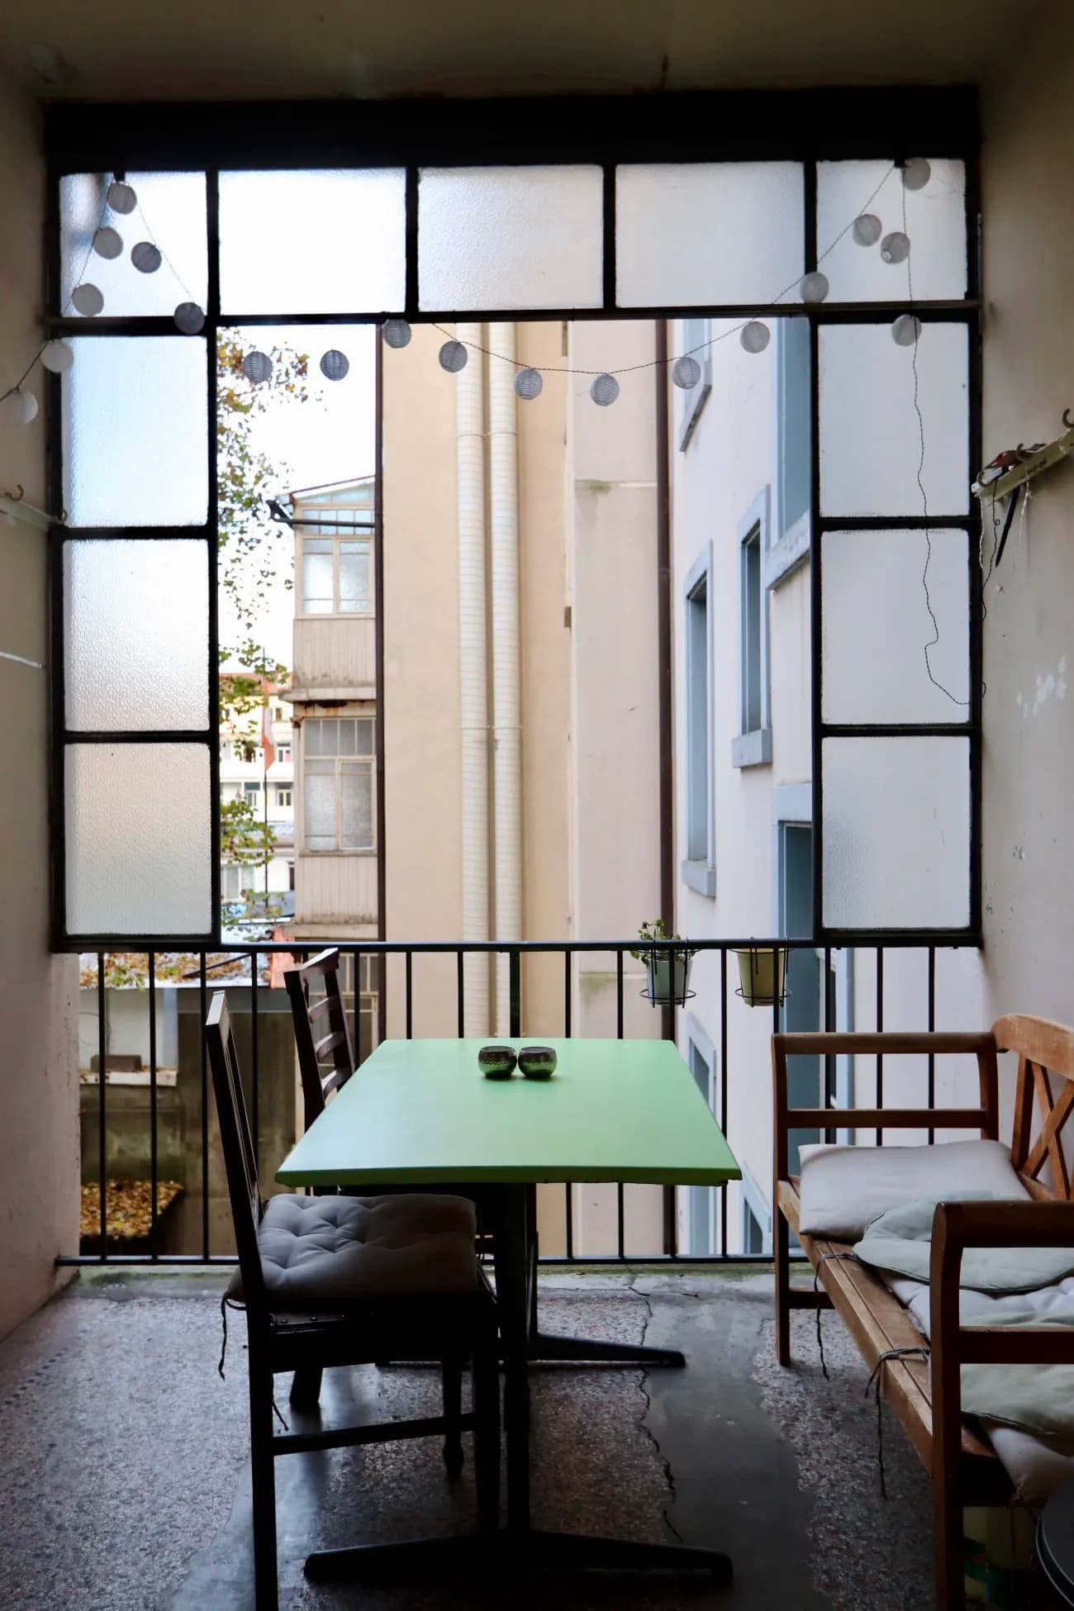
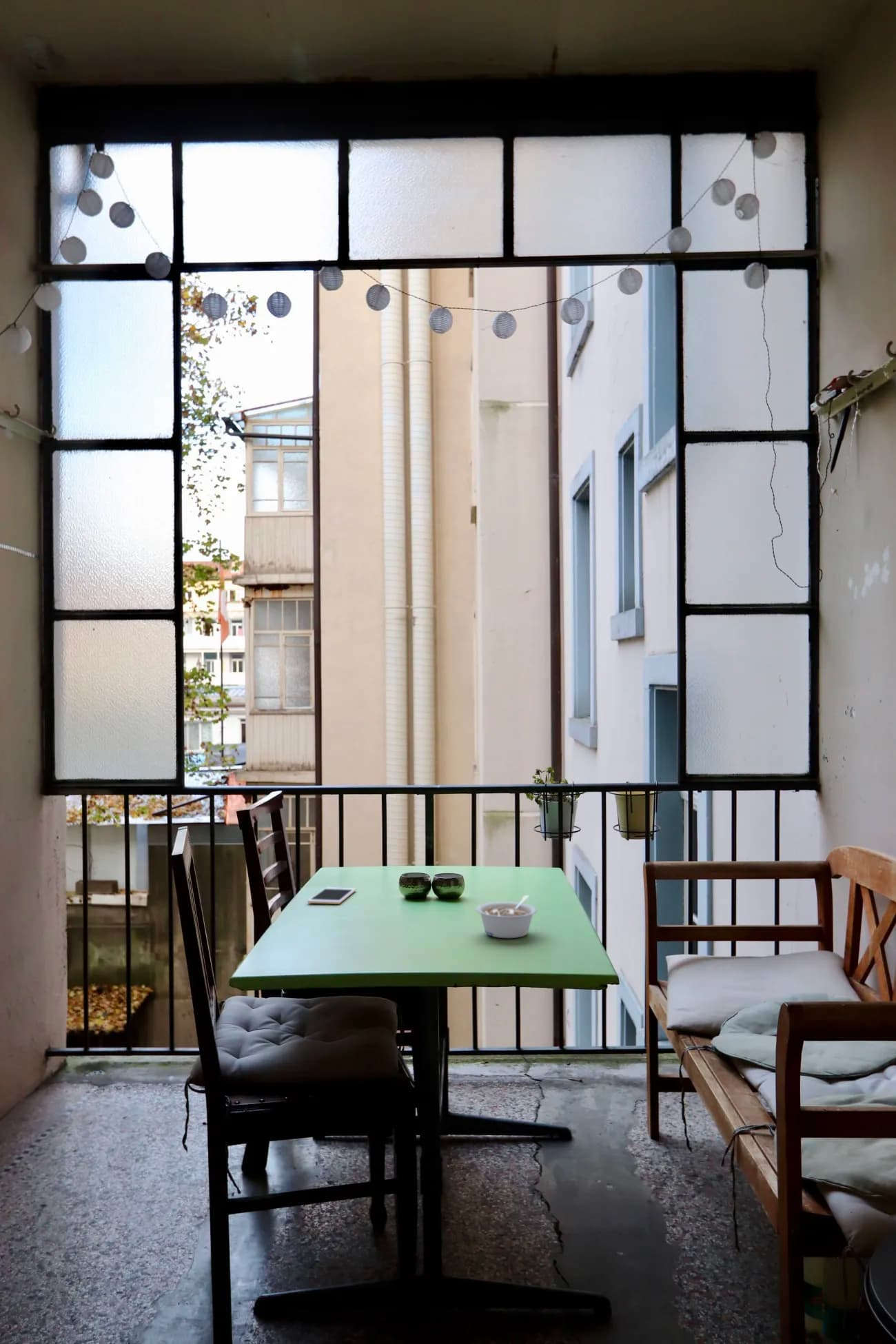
+ legume [476,895,538,939]
+ cell phone [307,886,357,905]
